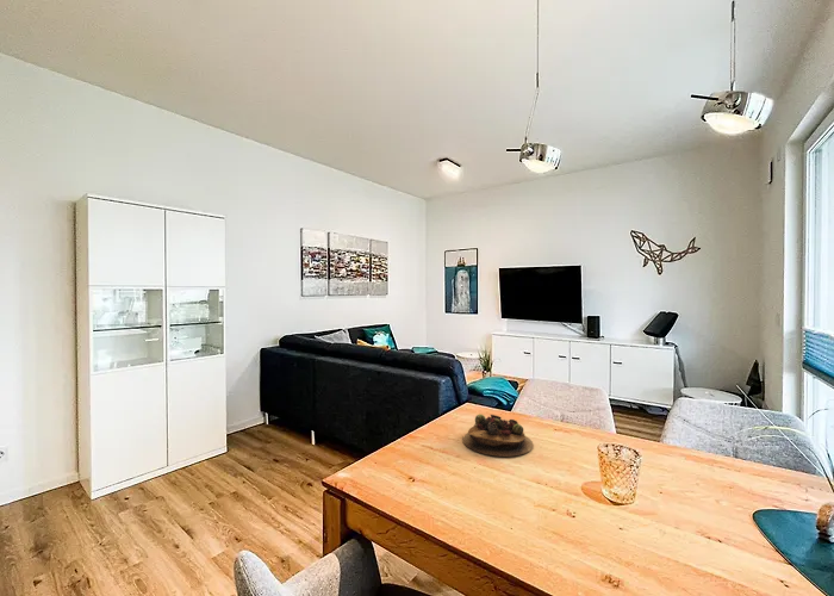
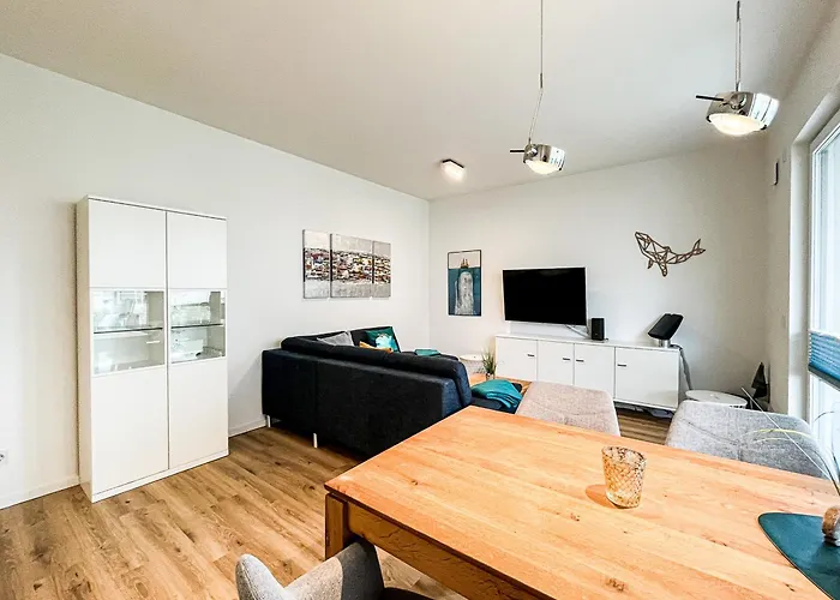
- succulent plant [461,412,535,458]
